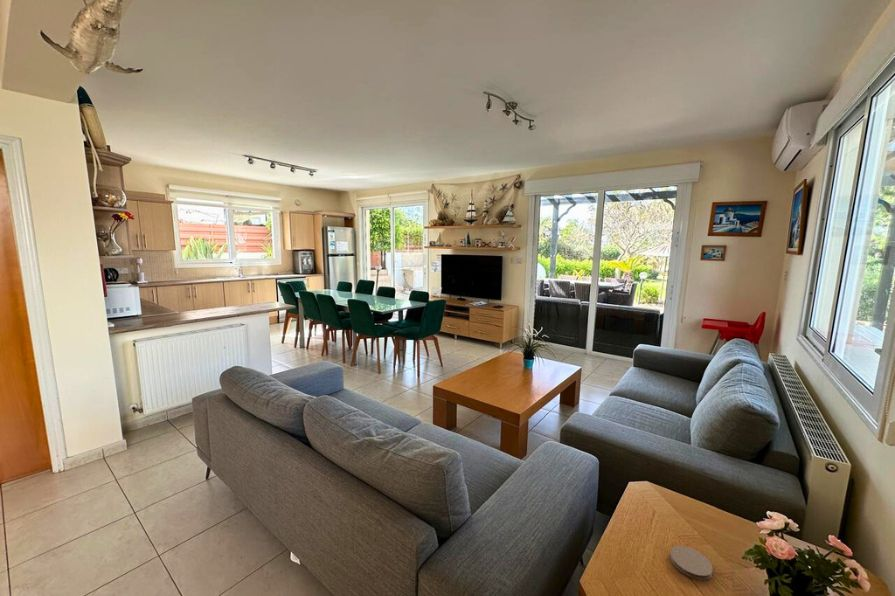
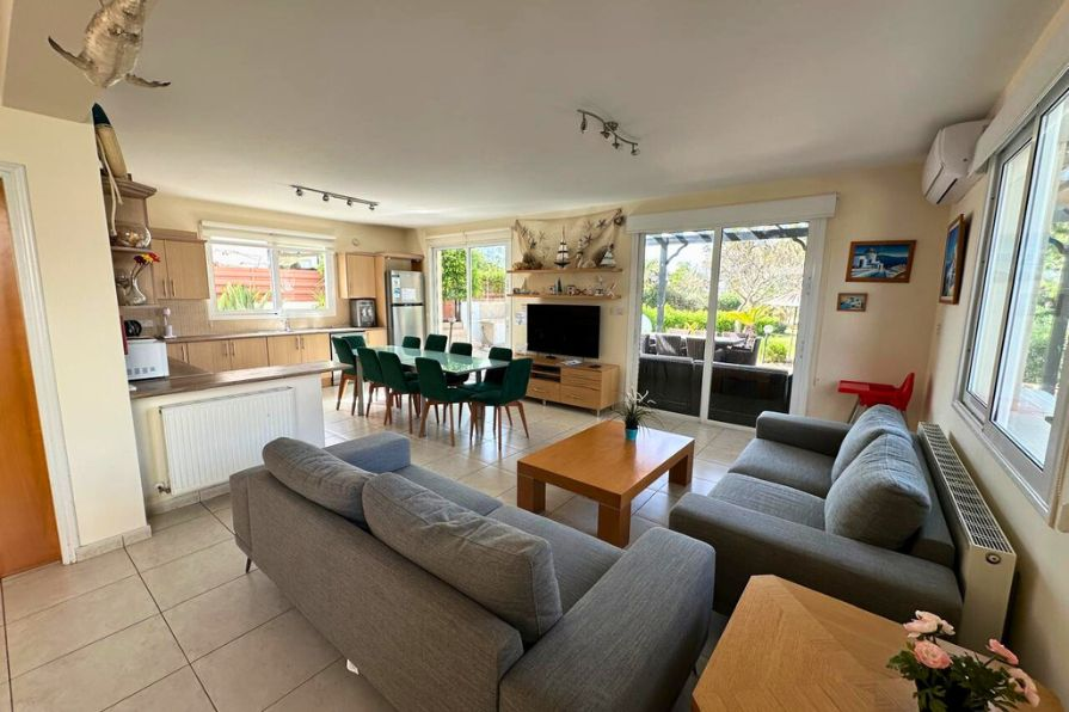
- coaster [669,545,714,581]
